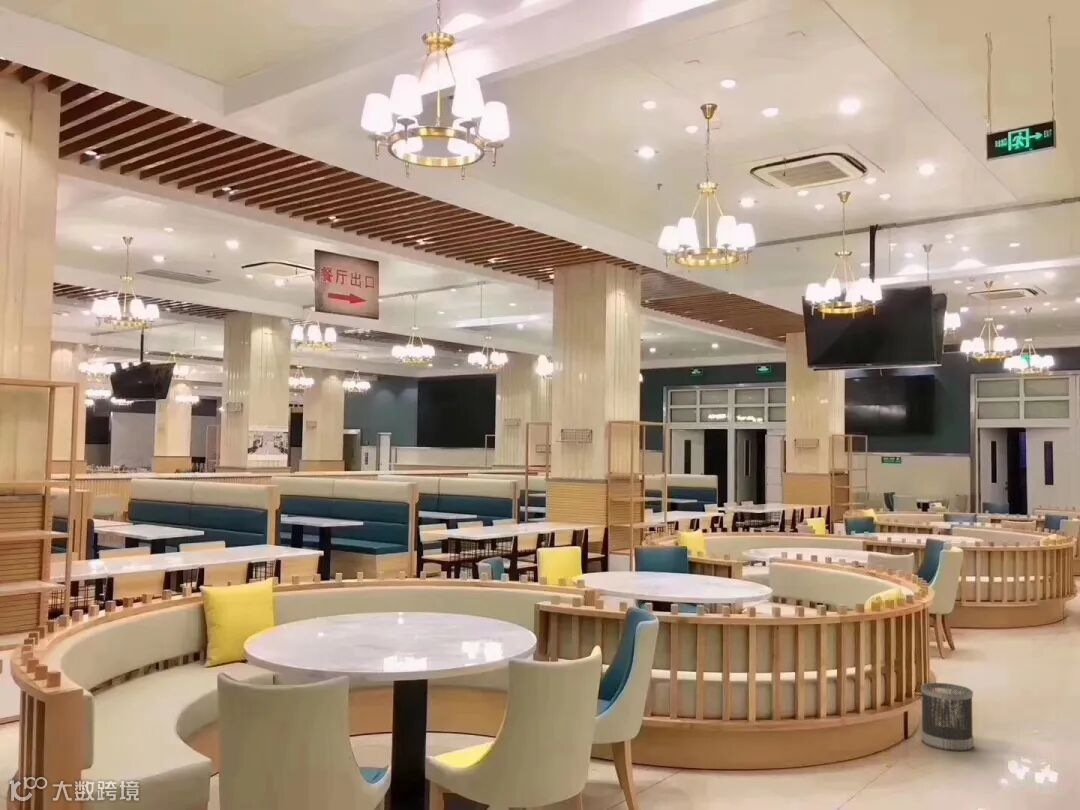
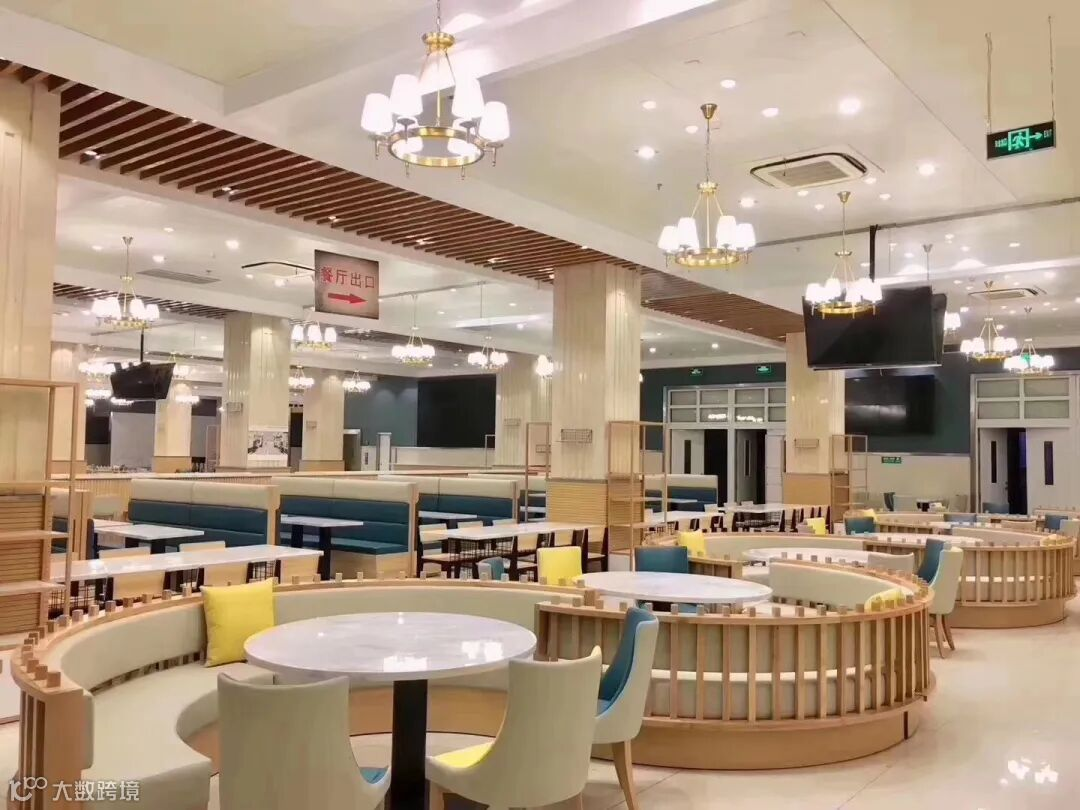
- wastebasket [920,682,975,752]
